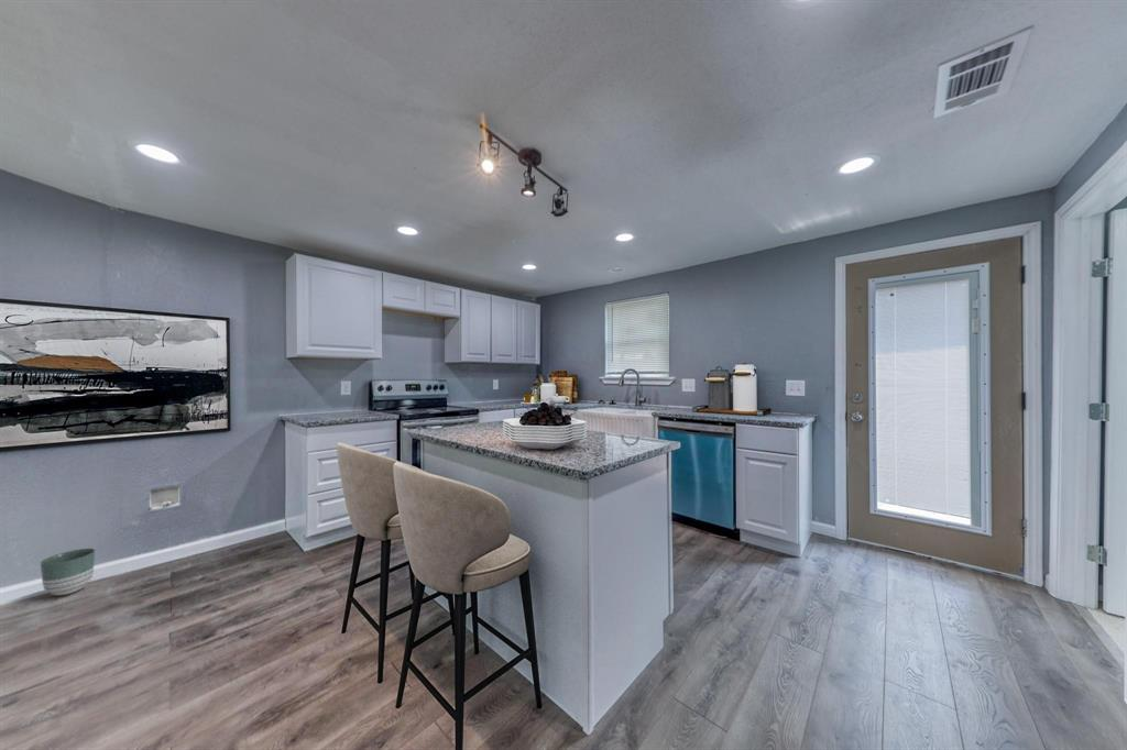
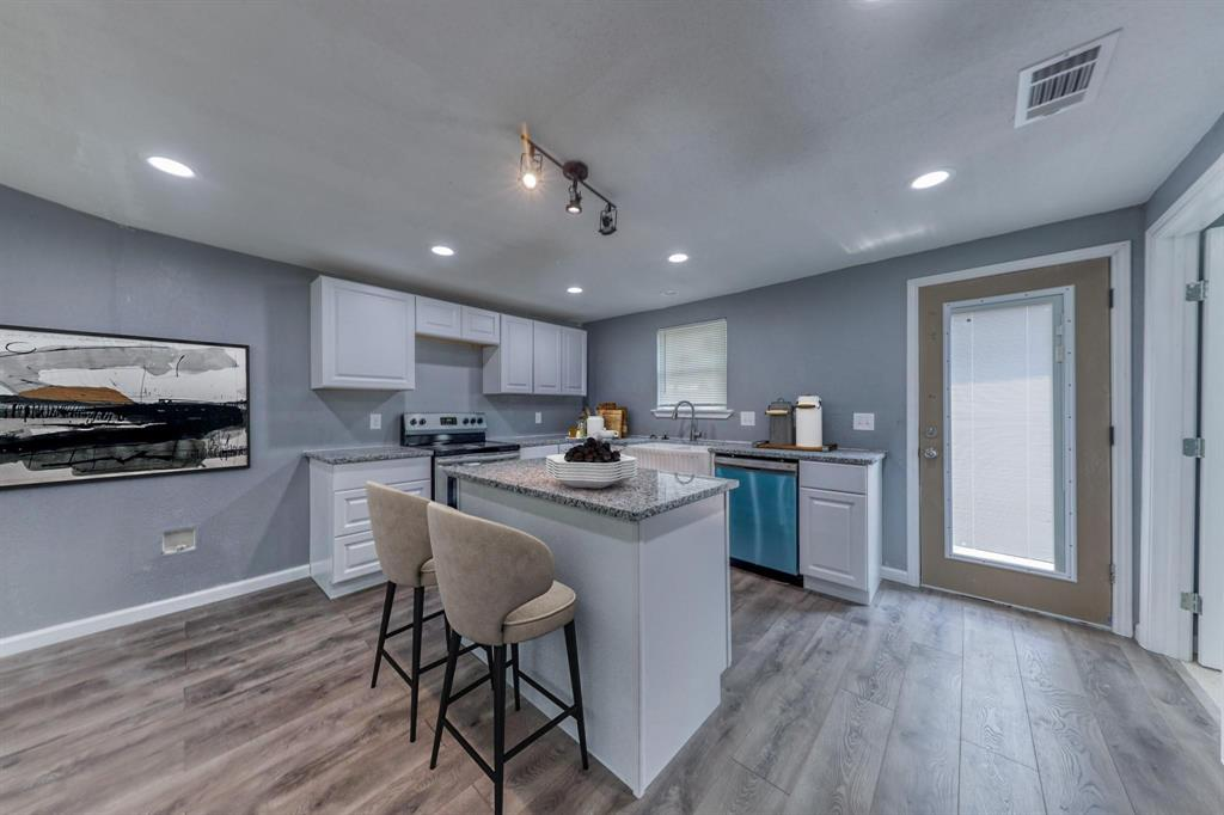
- planter [40,548,96,596]
